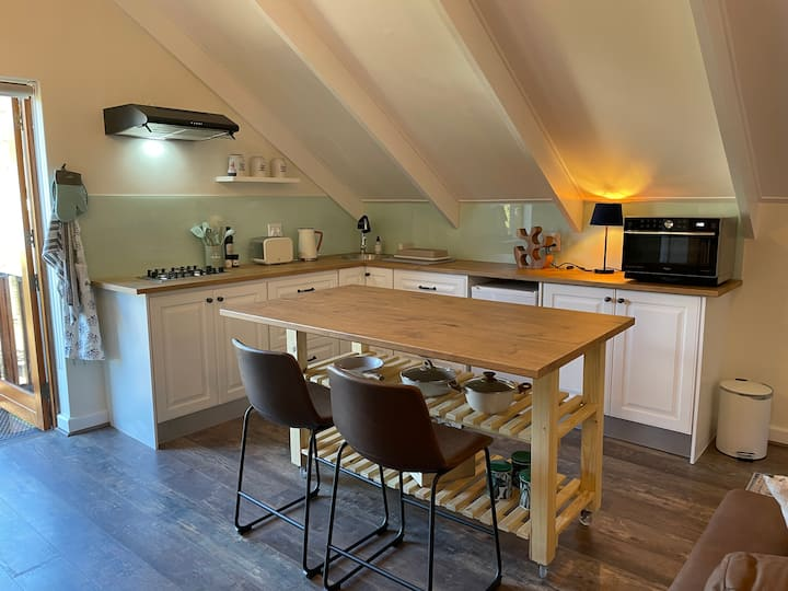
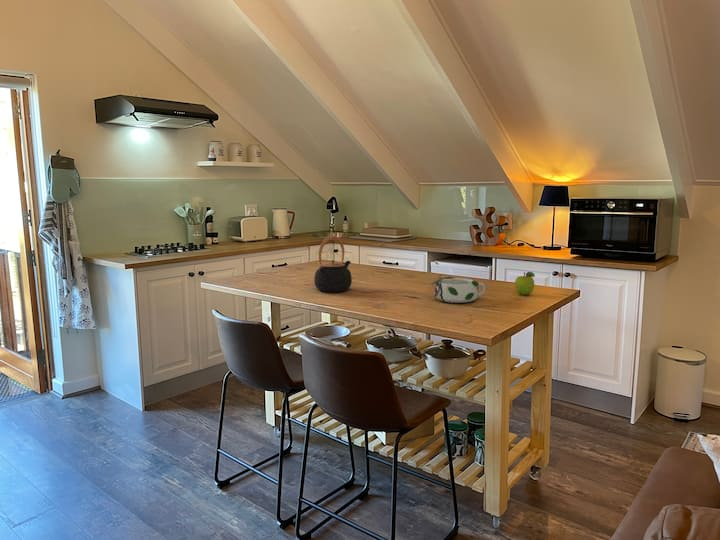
+ teapot [313,235,353,293]
+ fruit [514,271,536,296]
+ bowl [430,274,486,304]
